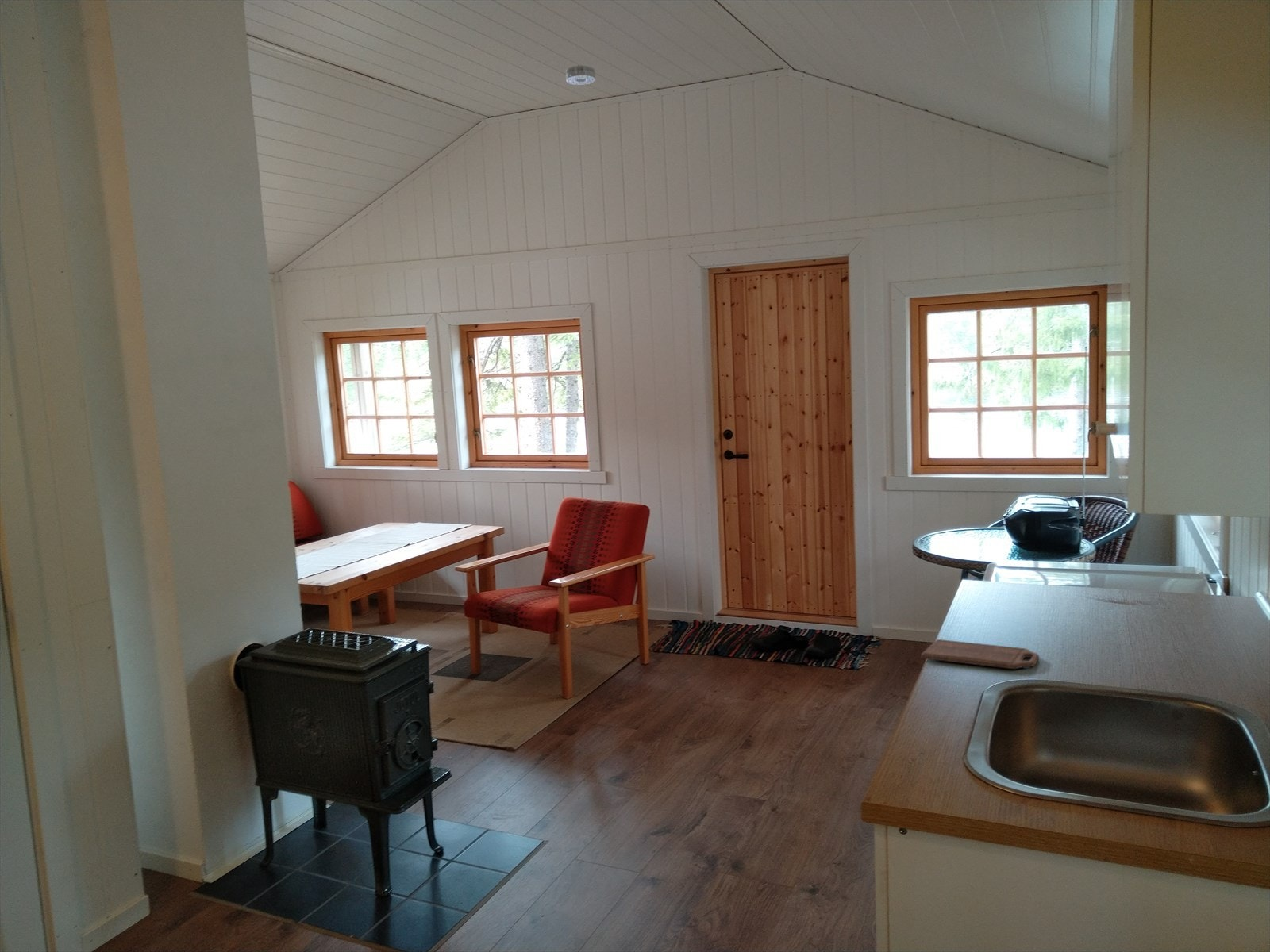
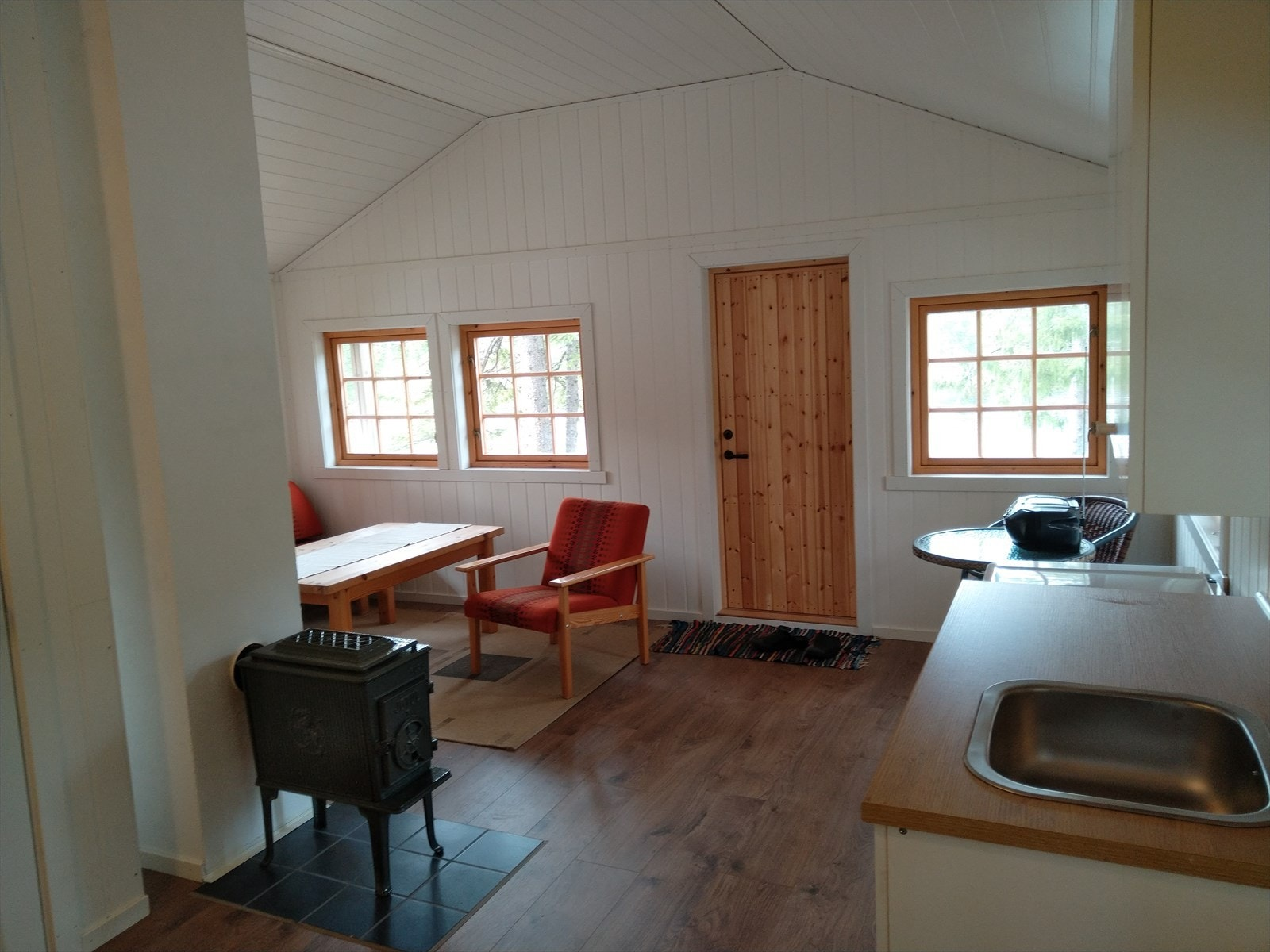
- cutting board [920,639,1040,670]
- smoke detector [565,64,596,86]
